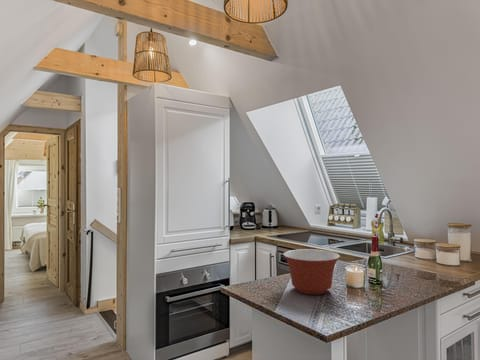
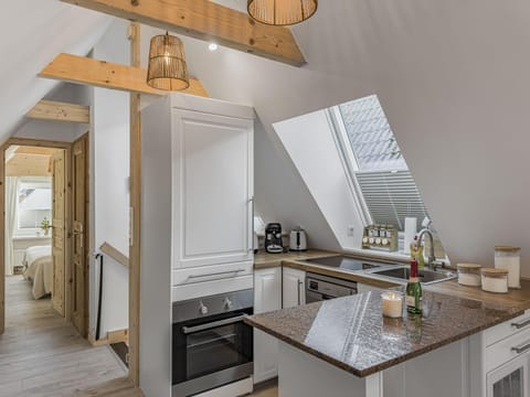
- mixing bowl [282,248,341,296]
